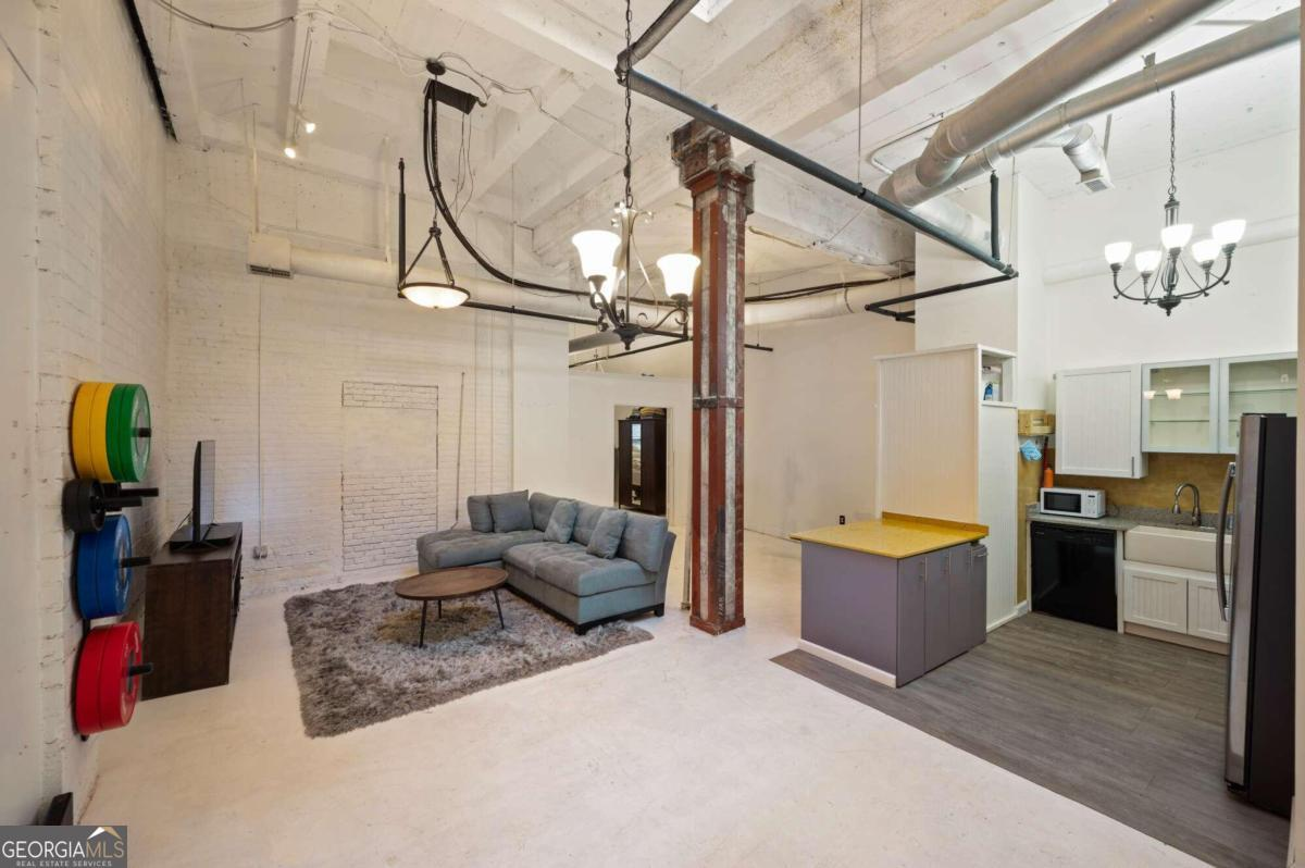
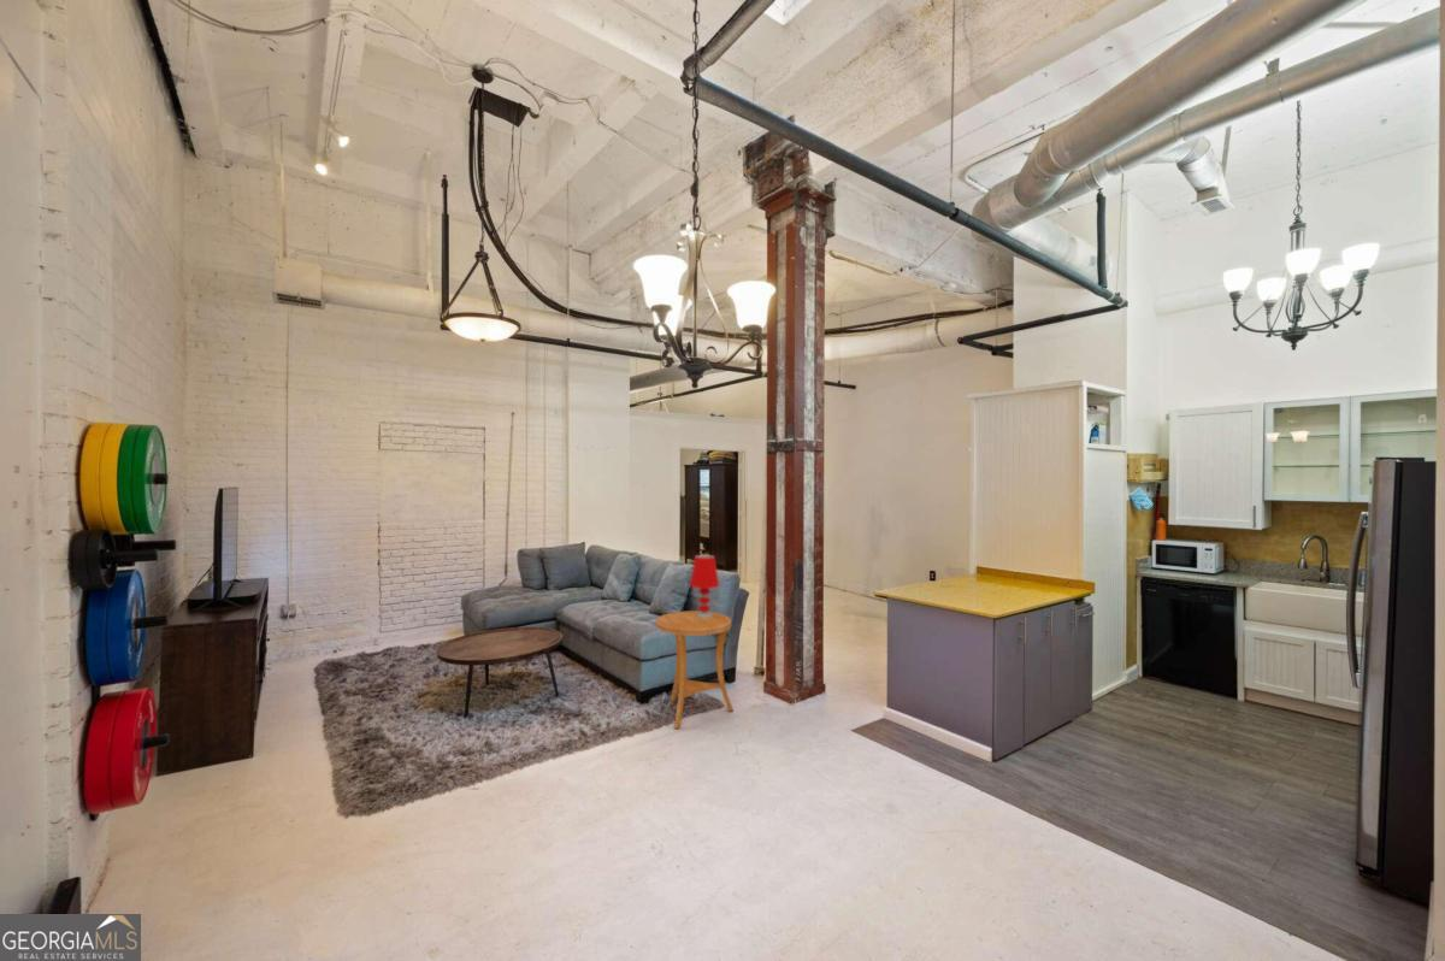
+ side table [655,609,735,730]
+ table lamp [689,554,720,618]
